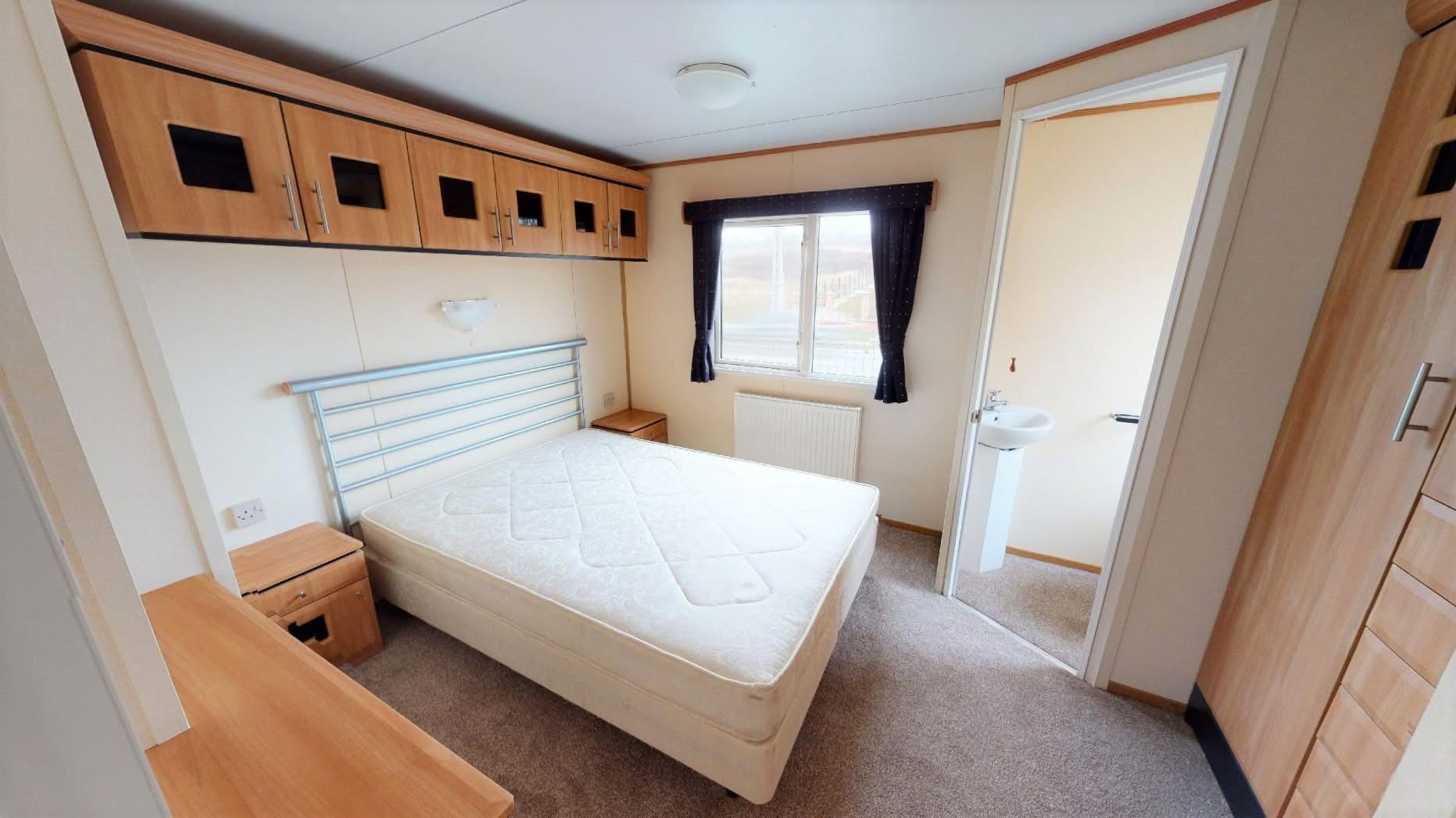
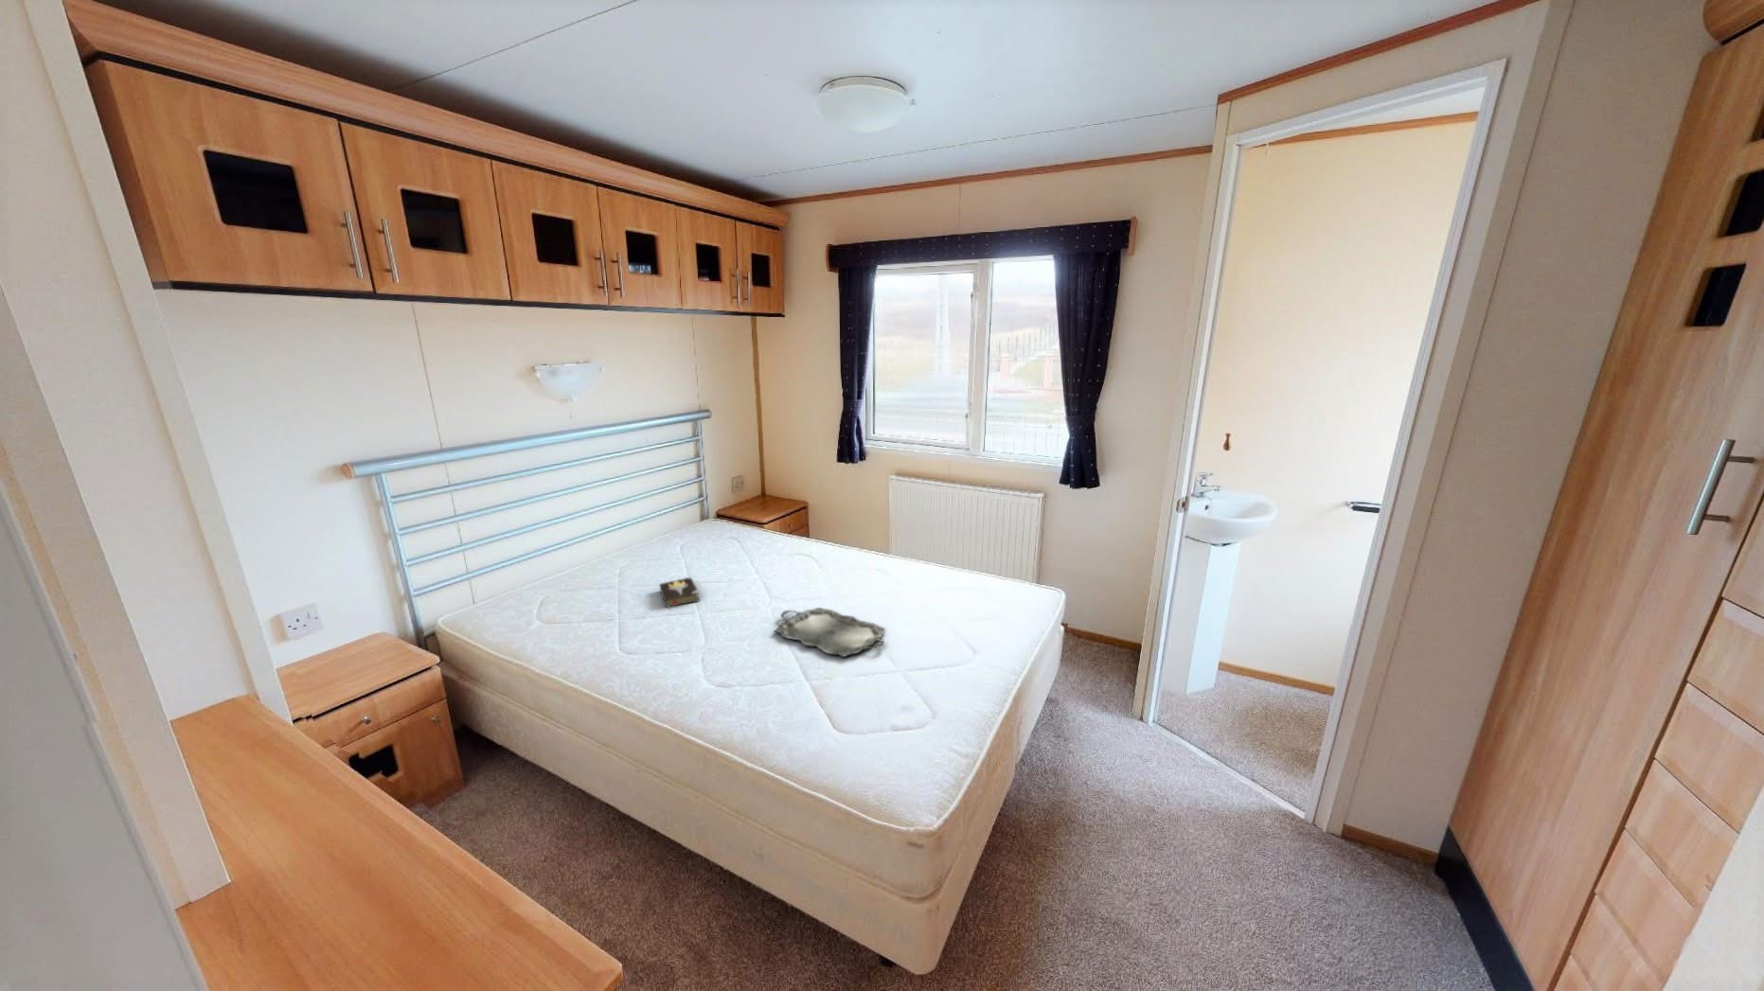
+ hardback book [659,575,700,608]
+ serving tray [774,607,886,658]
